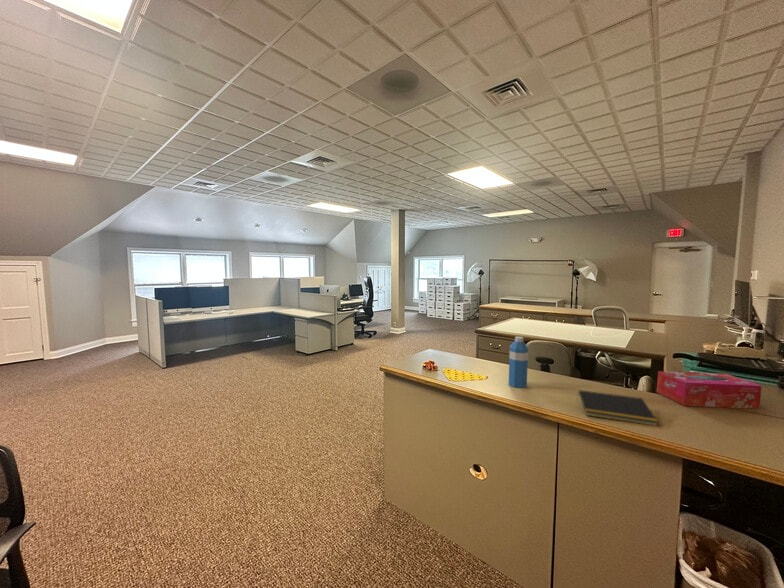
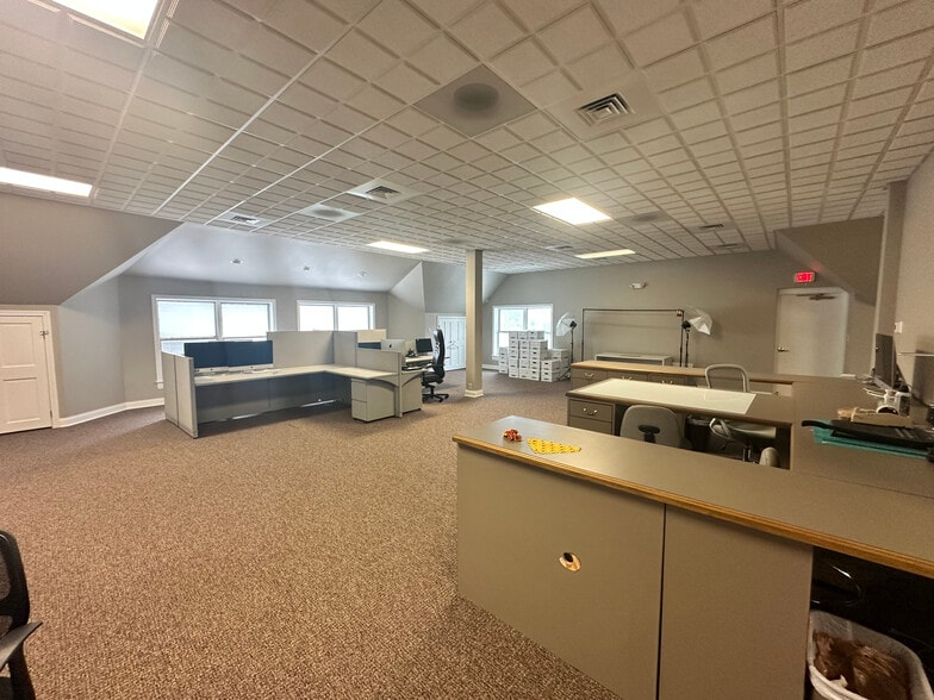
- water bottle [508,335,529,389]
- tissue box [656,370,762,409]
- notepad [576,389,660,427]
